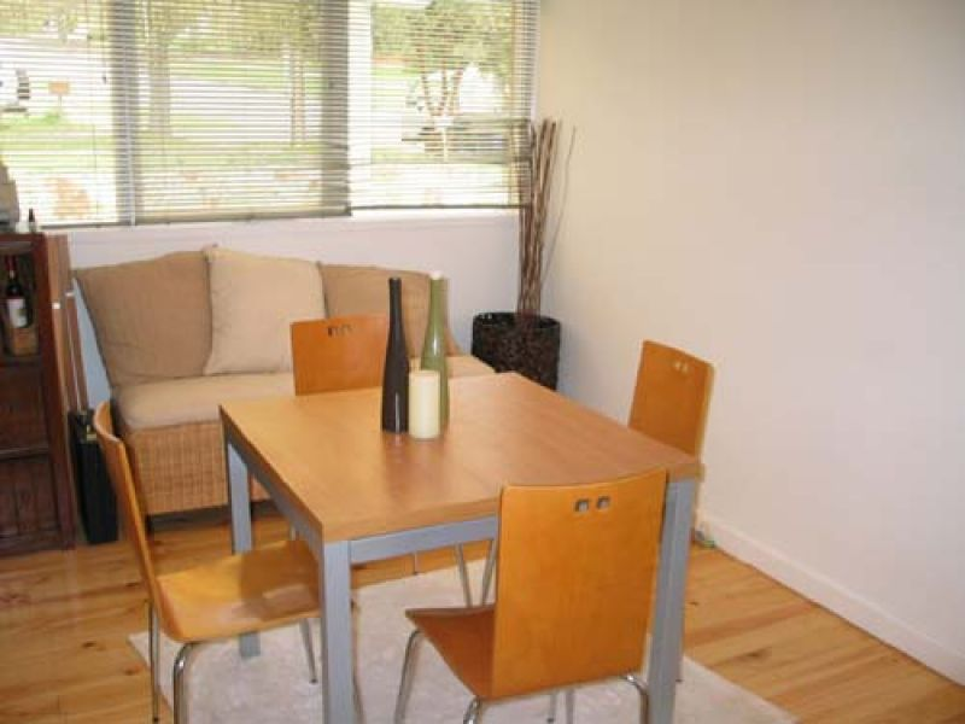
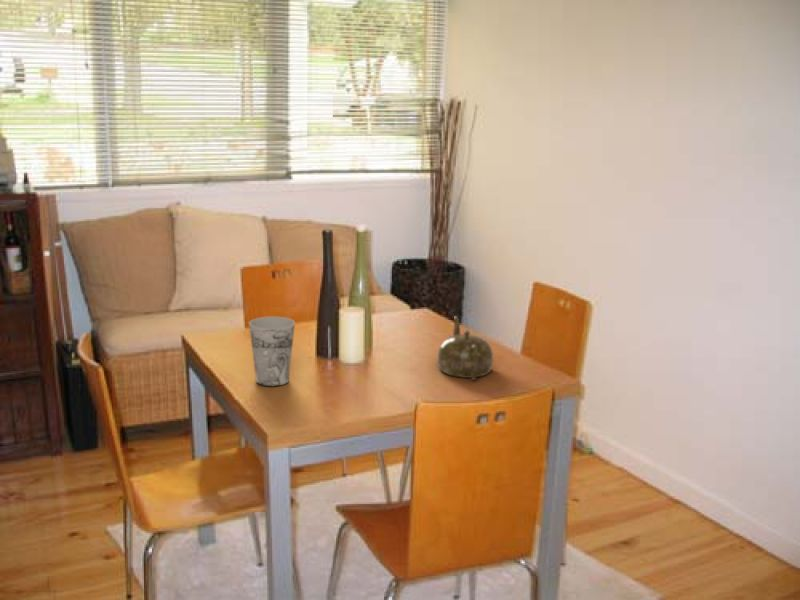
+ cup [248,316,296,388]
+ teapot [437,315,494,381]
